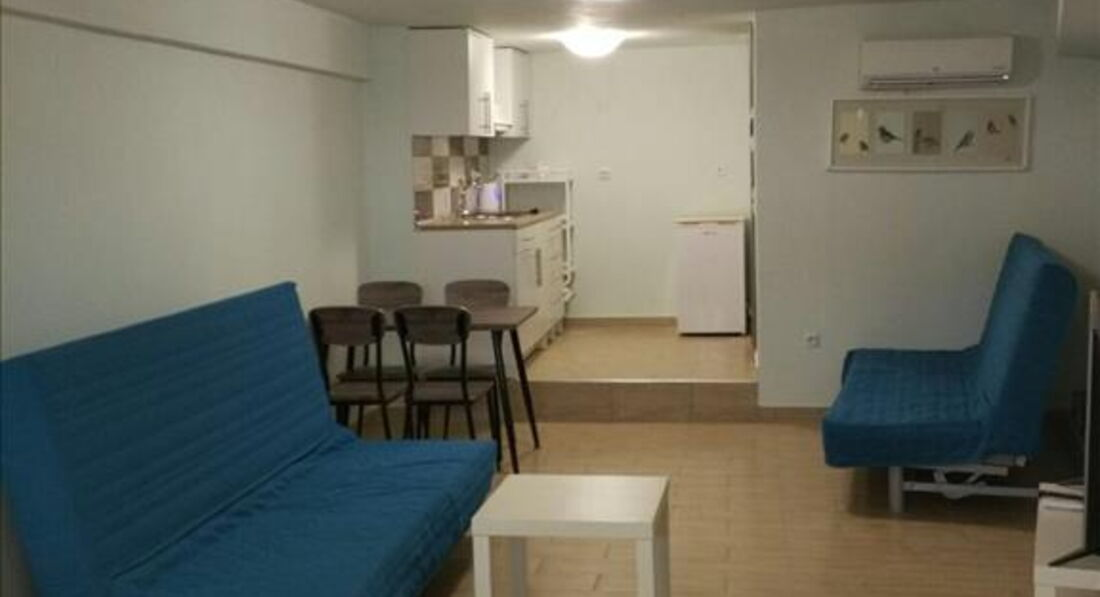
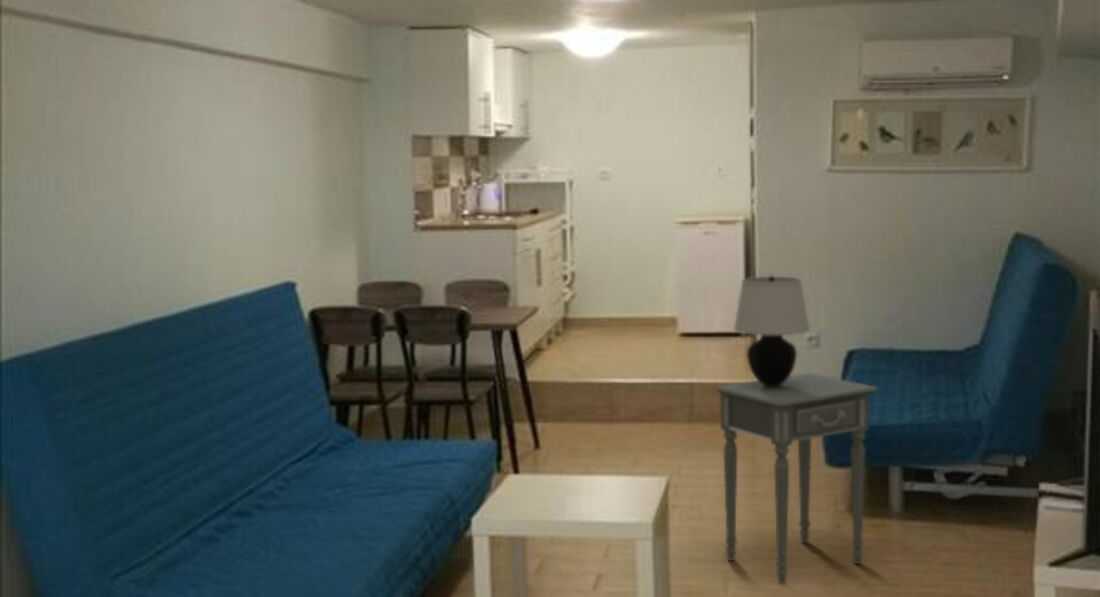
+ side table [715,372,879,585]
+ table lamp [733,275,811,387]
